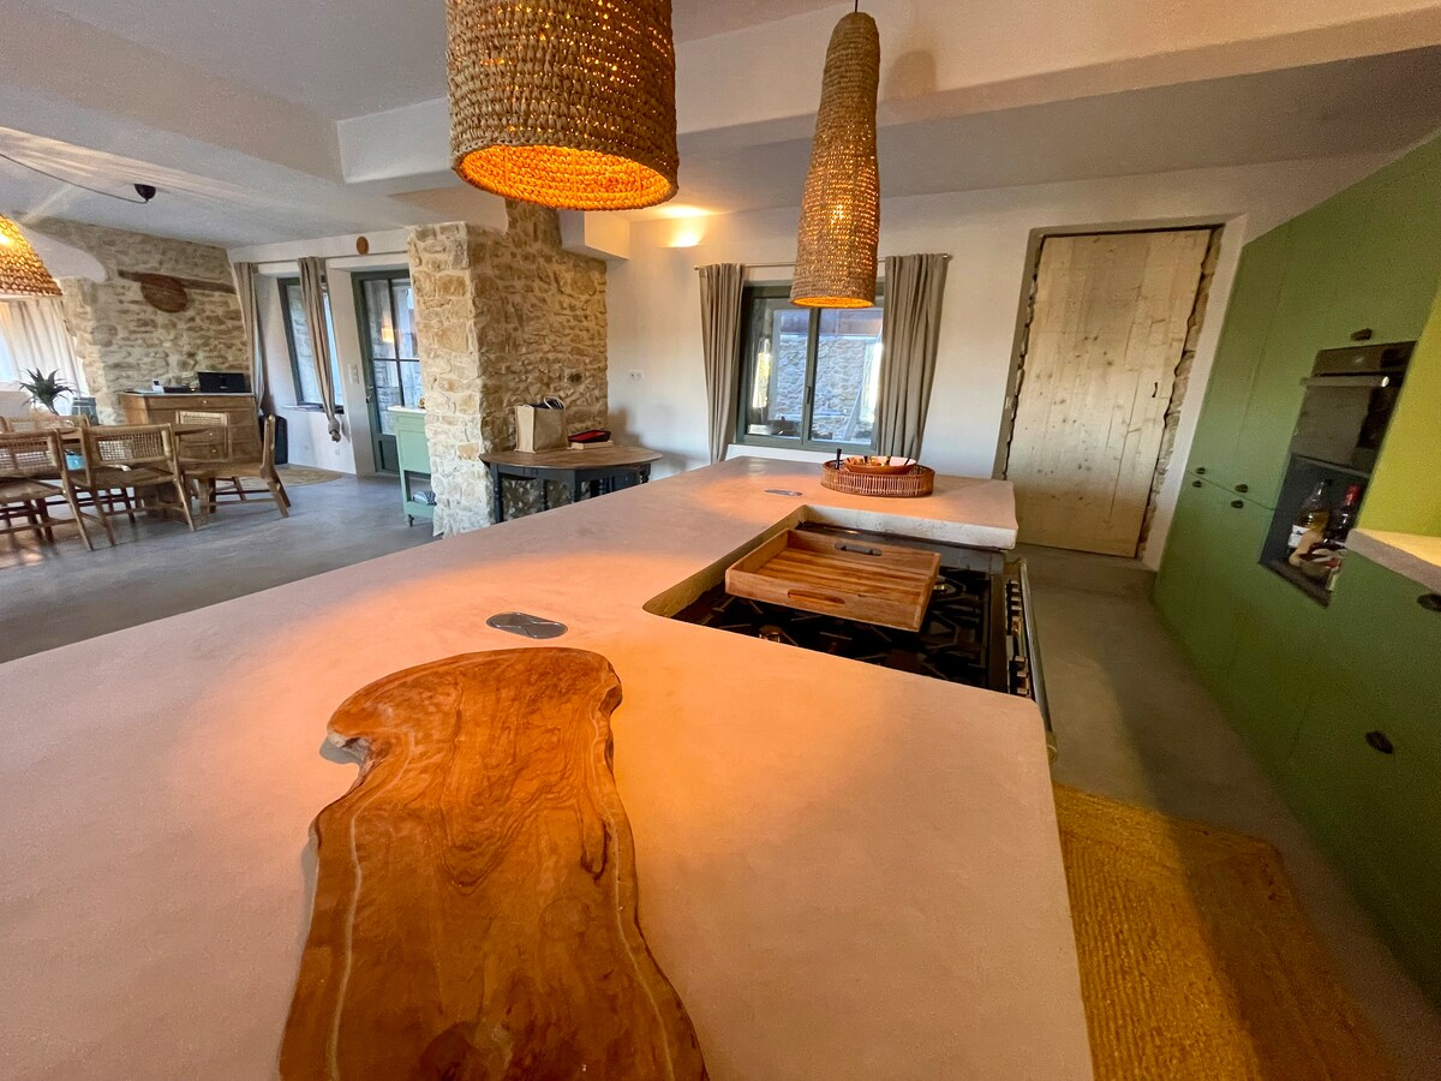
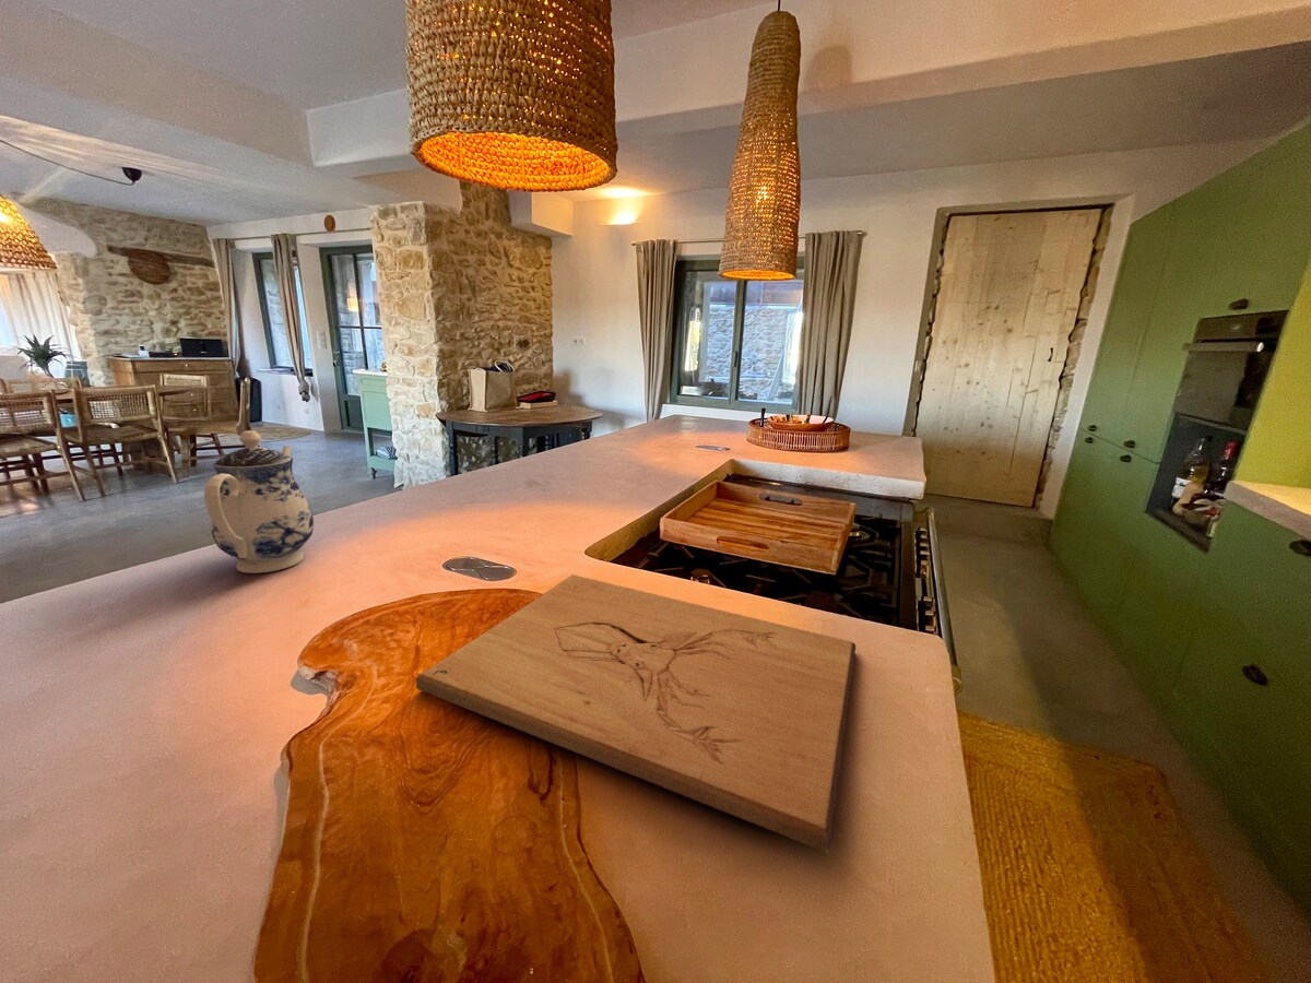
+ teapot [203,429,315,575]
+ cutting board [415,573,857,854]
